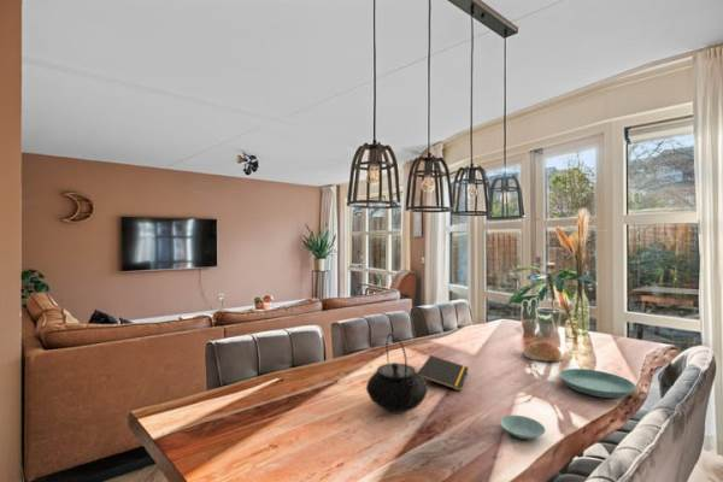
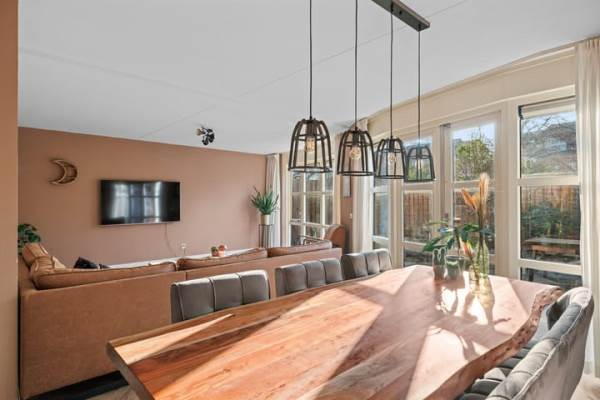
- teapot [365,333,429,415]
- saucer [558,368,637,399]
- notepad [417,354,470,392]
- abalone shell [522,341,564,363]
- saucer [499,415,547,440]
